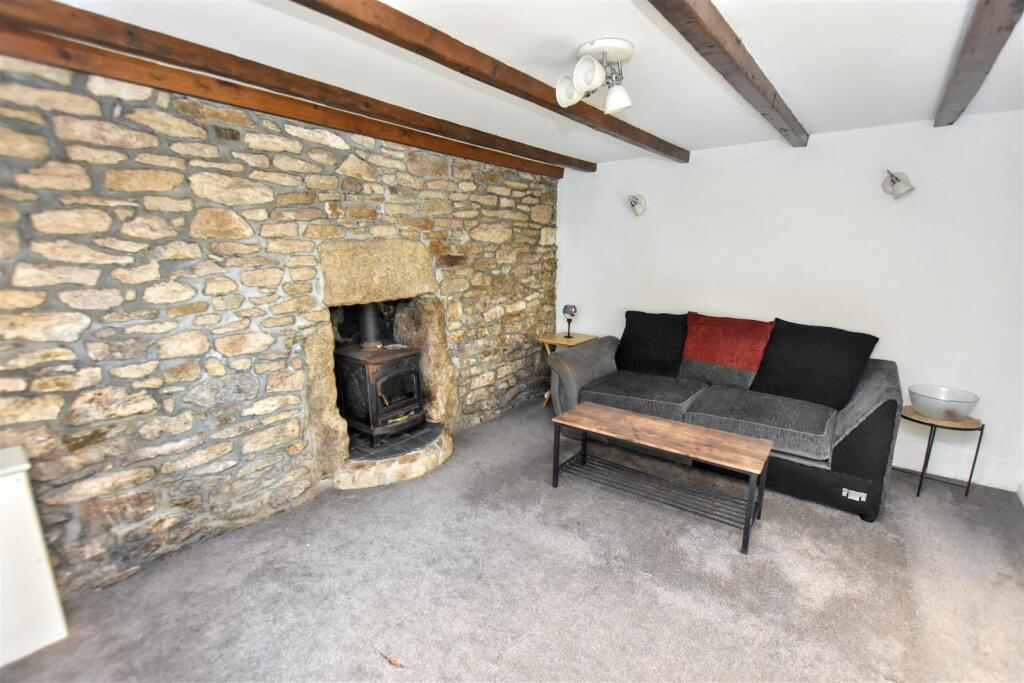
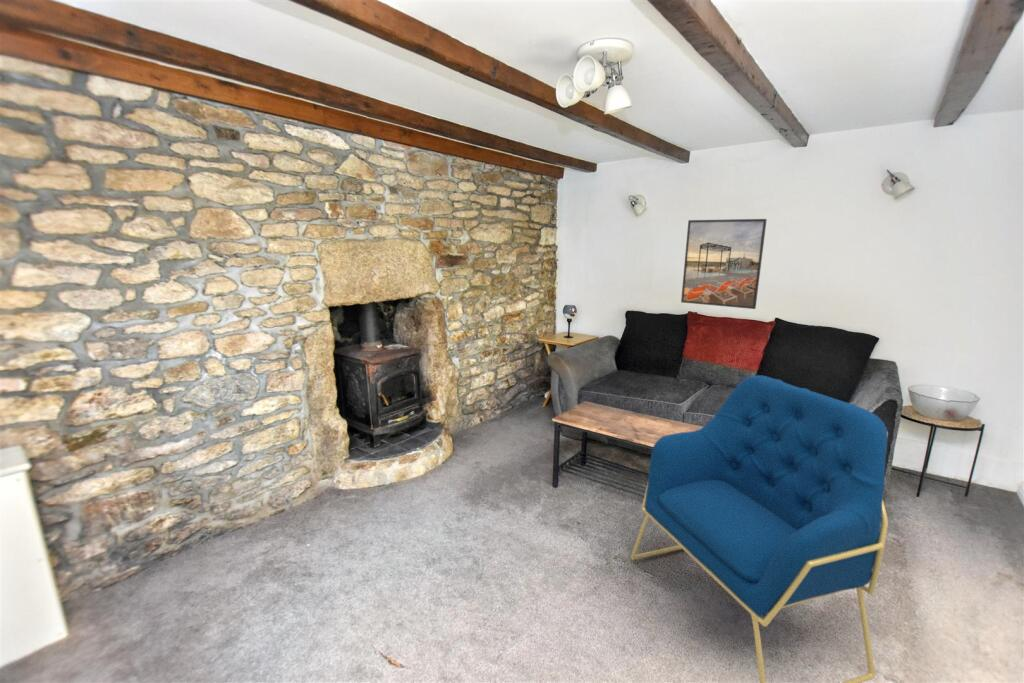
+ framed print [680,218,768,310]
+ armchair [630,374,889,683]
